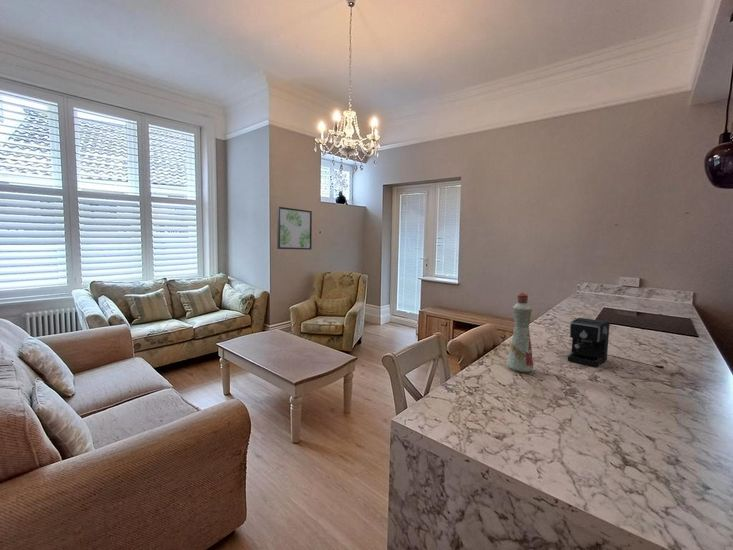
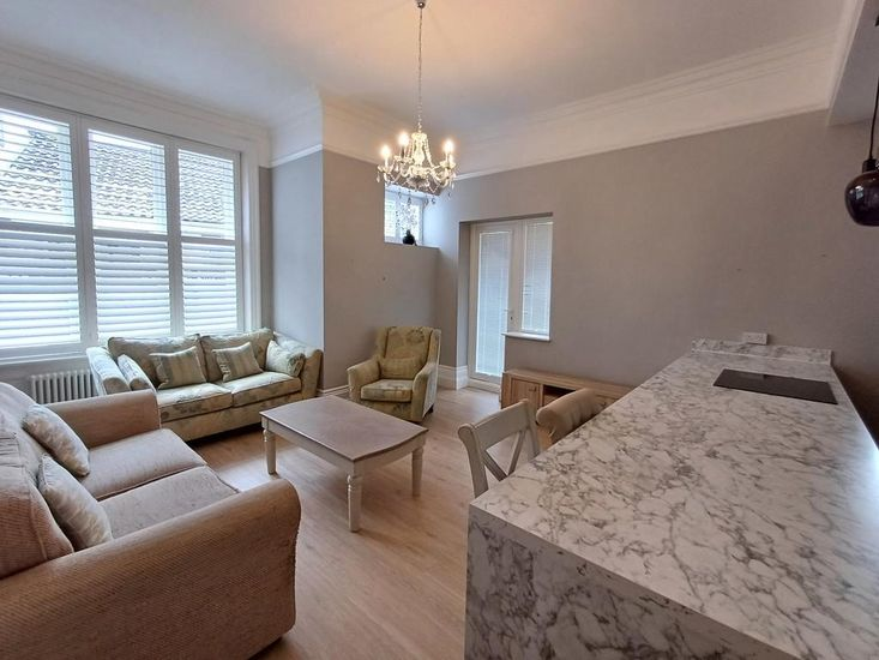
- wall art [276,206,313,251]
- bottle [506,292,534,374]
- coffee maker [567,317,665,369]
